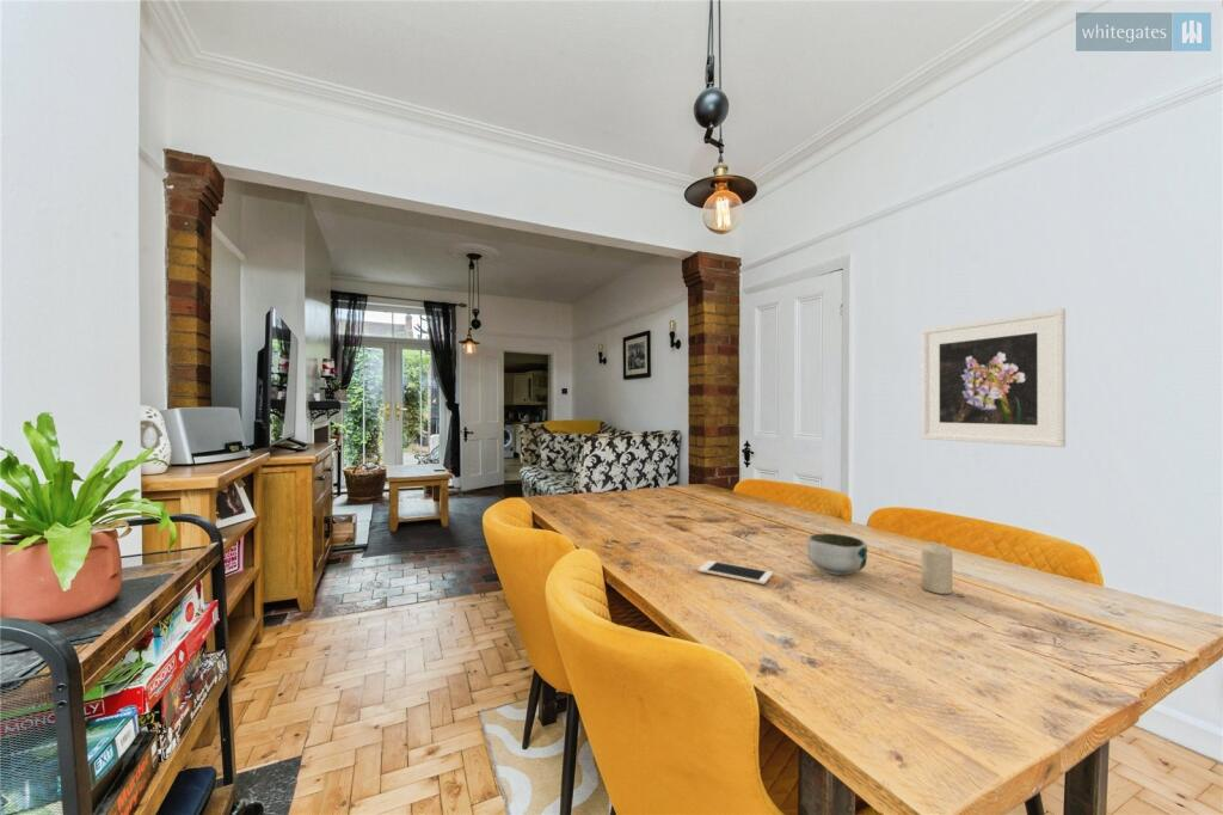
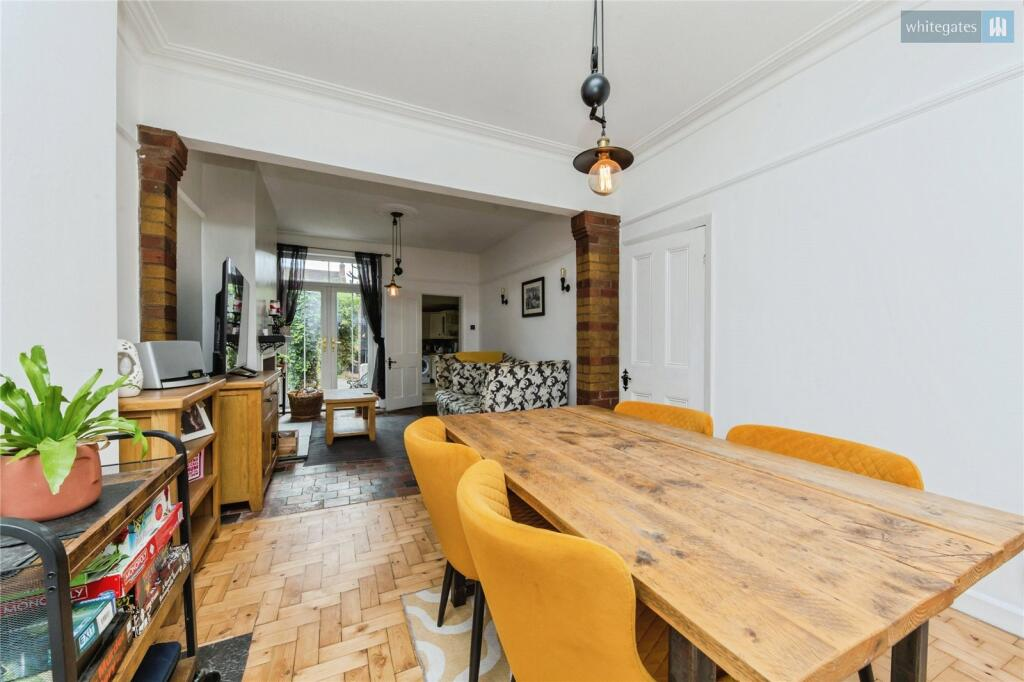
- cell phone [697,559,774,586]
- candle [921,540,953,595]
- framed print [920,307,1067,448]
- bowl [806,532,868,576]
